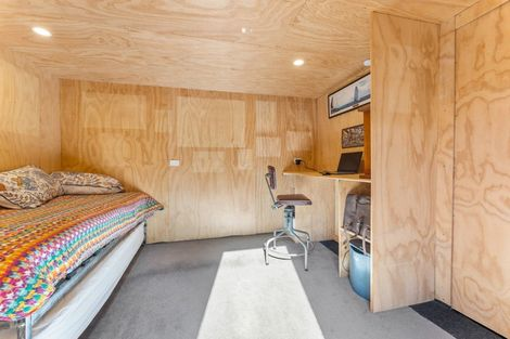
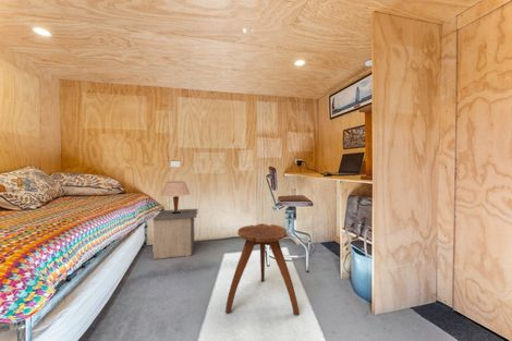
+ stool [224,223,301,316]
+ table lamp [160,180,192,215]
+ nightstand [151,208,199,260]
